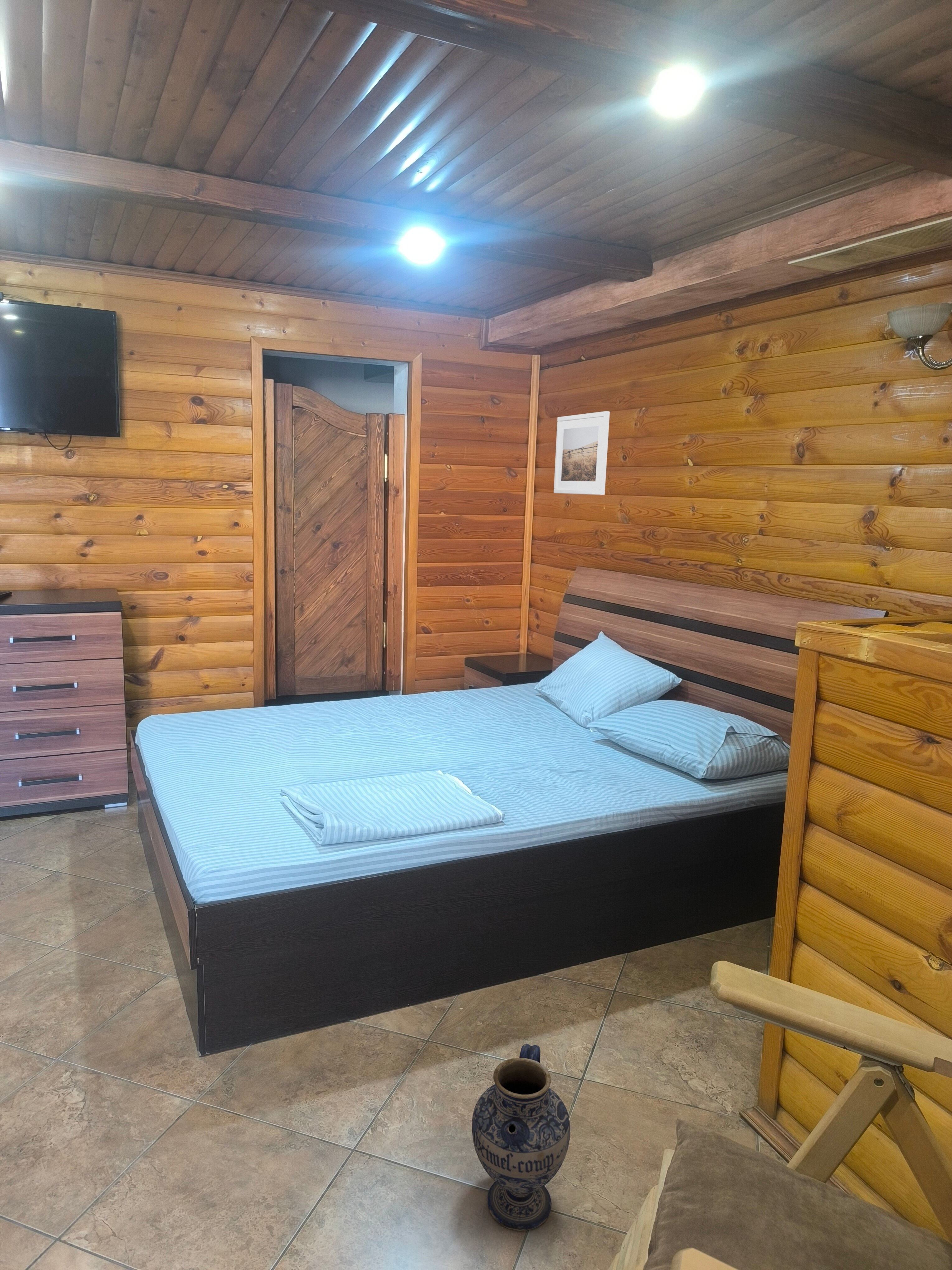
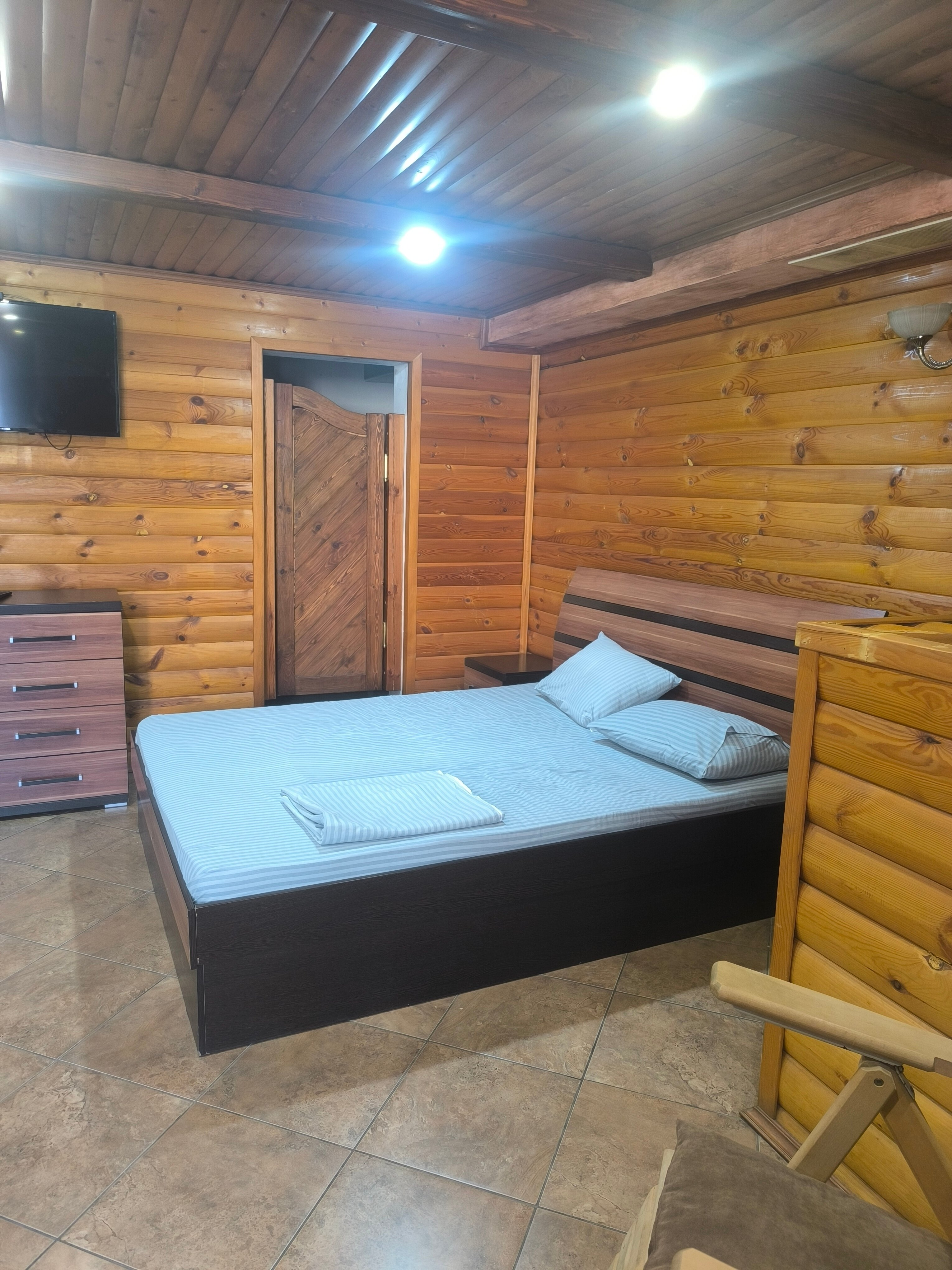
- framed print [553,411,610,495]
- ceramic jug [472,1043,570,1231]
